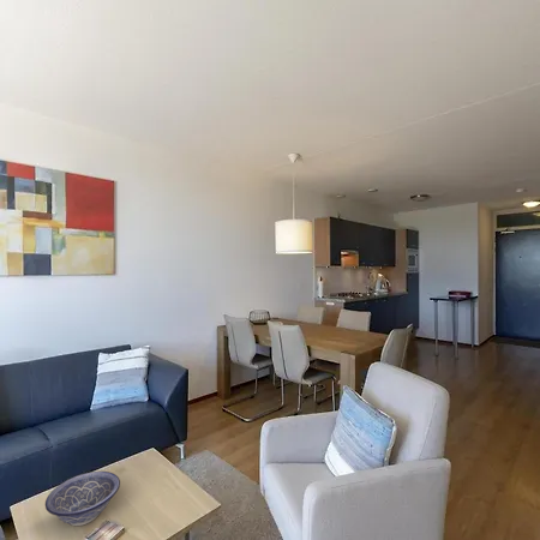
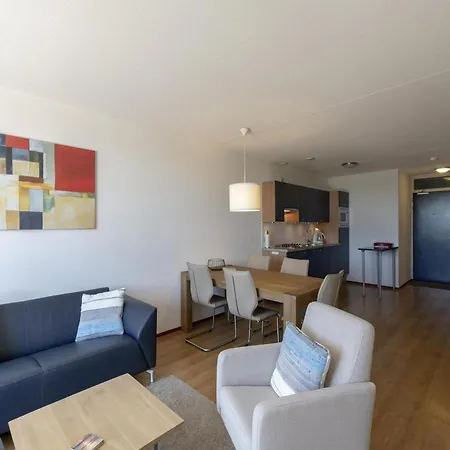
- decorative bowl [44,470,121,527]
